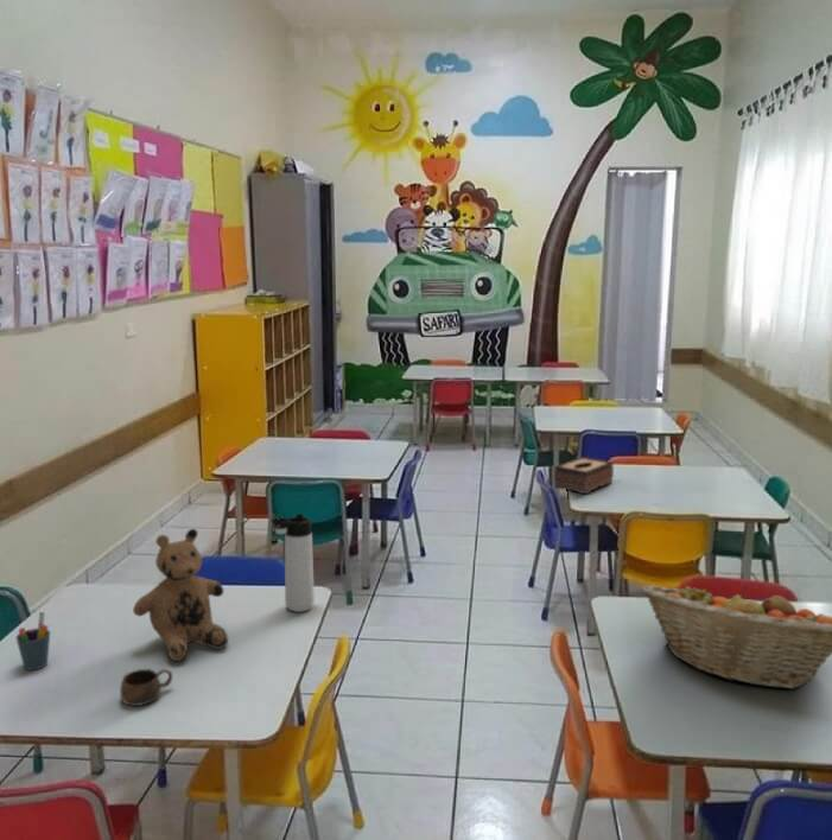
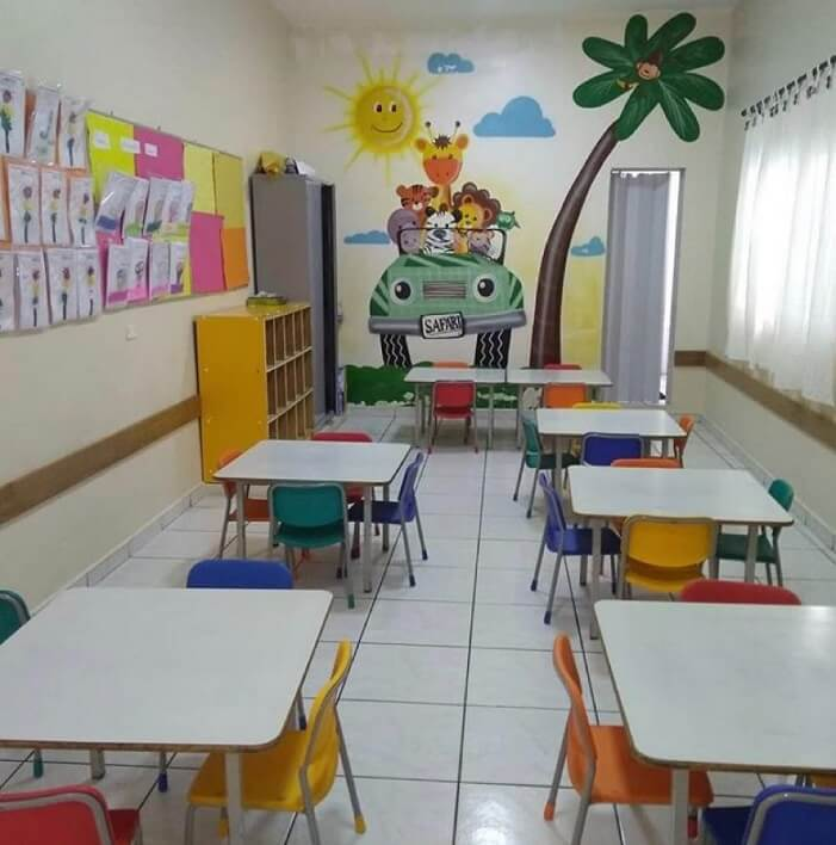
- fruit basket [640,584,832,691]
- teddy bear [132,528,229,662]
- tissue box [552,456,615,496]
- cup [119,668,174,707]
- thermos bottle [271,513,316,613]
- pen holder [15,611,51,672]
